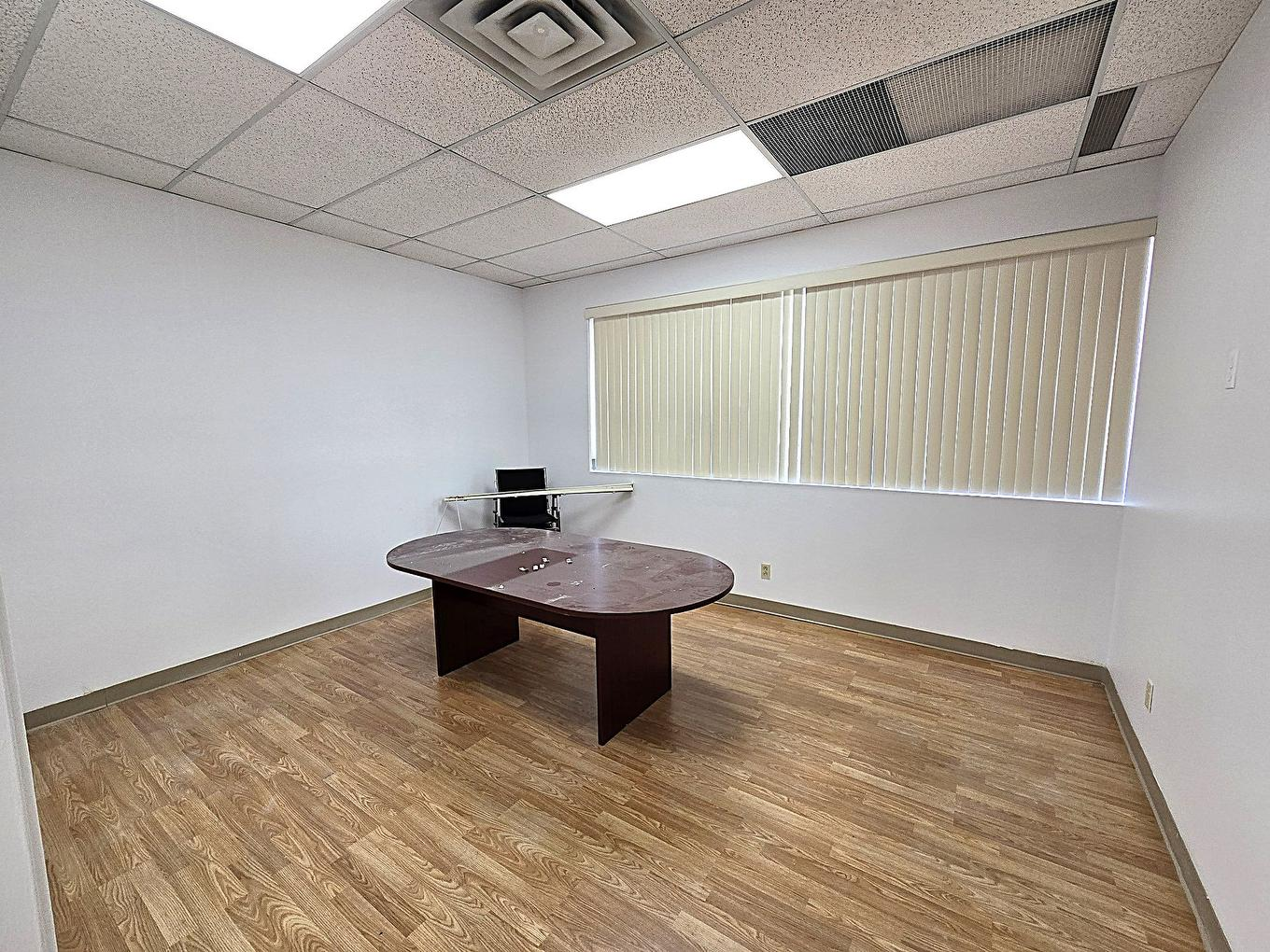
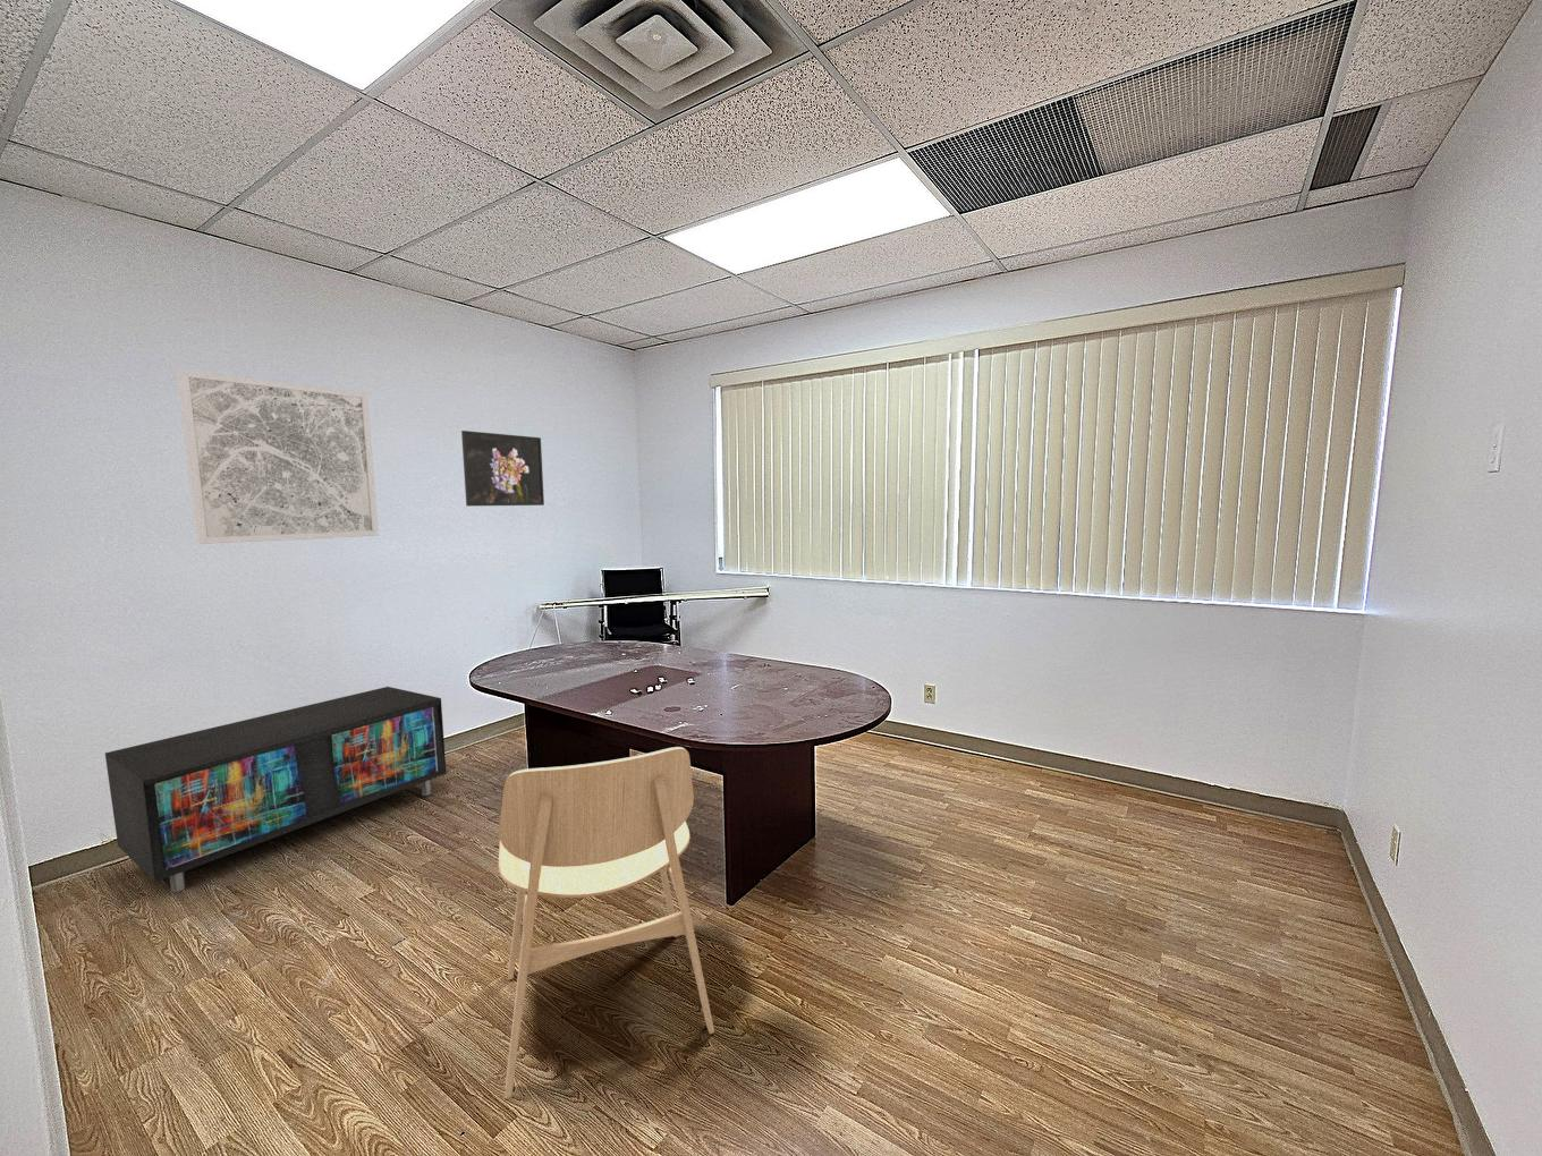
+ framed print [460,430,545,508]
+ wall art [176,368,380,545]
+ storage cabinet [104,686,448,892]
+ chair [498,746,715,1099]
